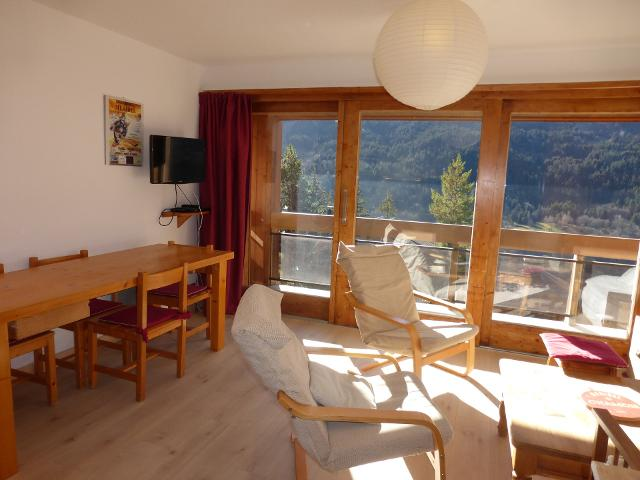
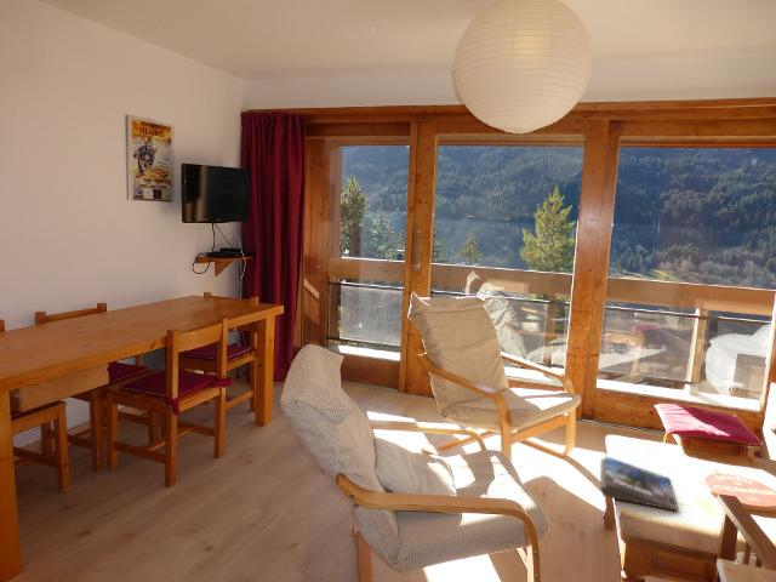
+ magazine [599,455,679,513]
